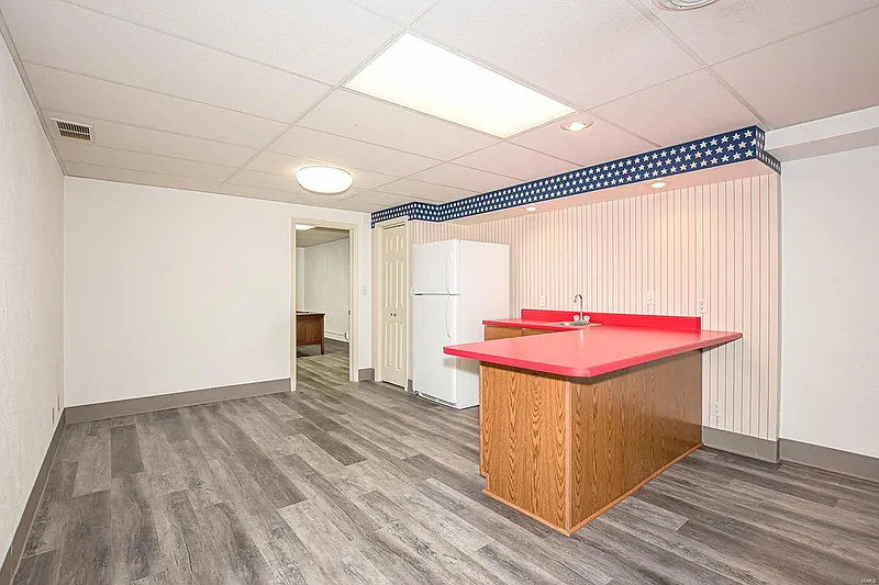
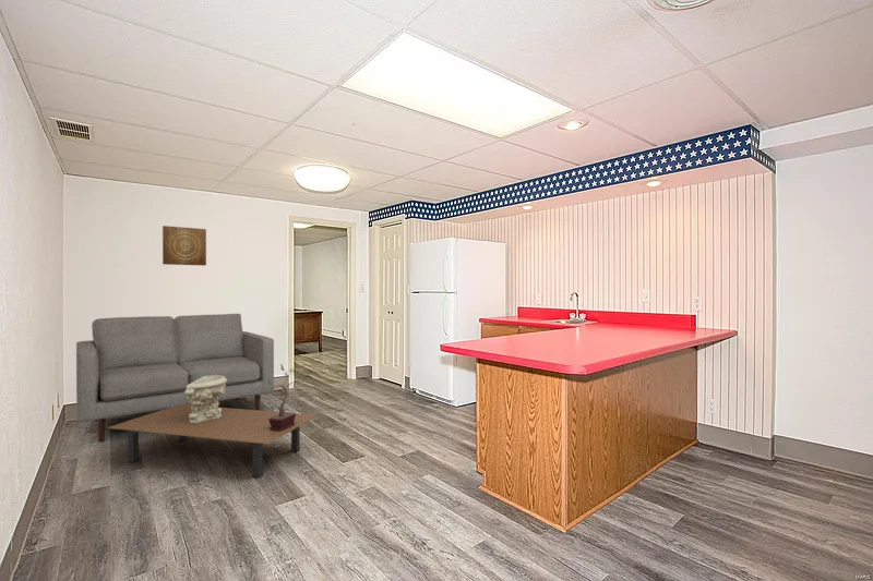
+ wall art [162,225,207,267]
+ decorative bowl [184,375,227,423]
+ coffee table [107,404,319,479]
+ potted plant [266,363,312,431]
+ sofa [75,313,275,443]
